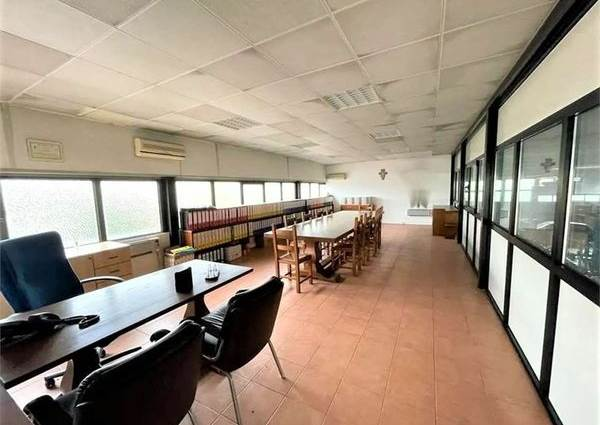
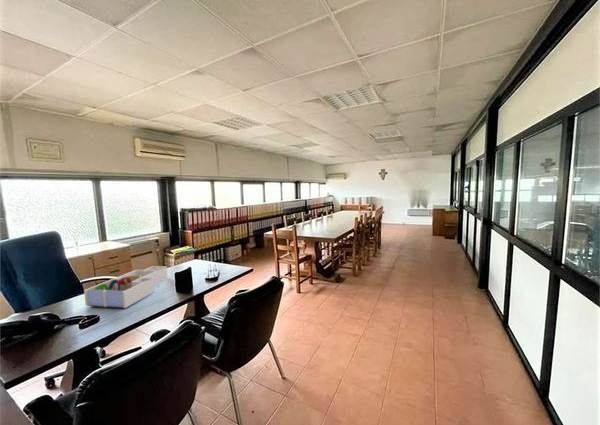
+ desk organizer [83,265,169,309]
